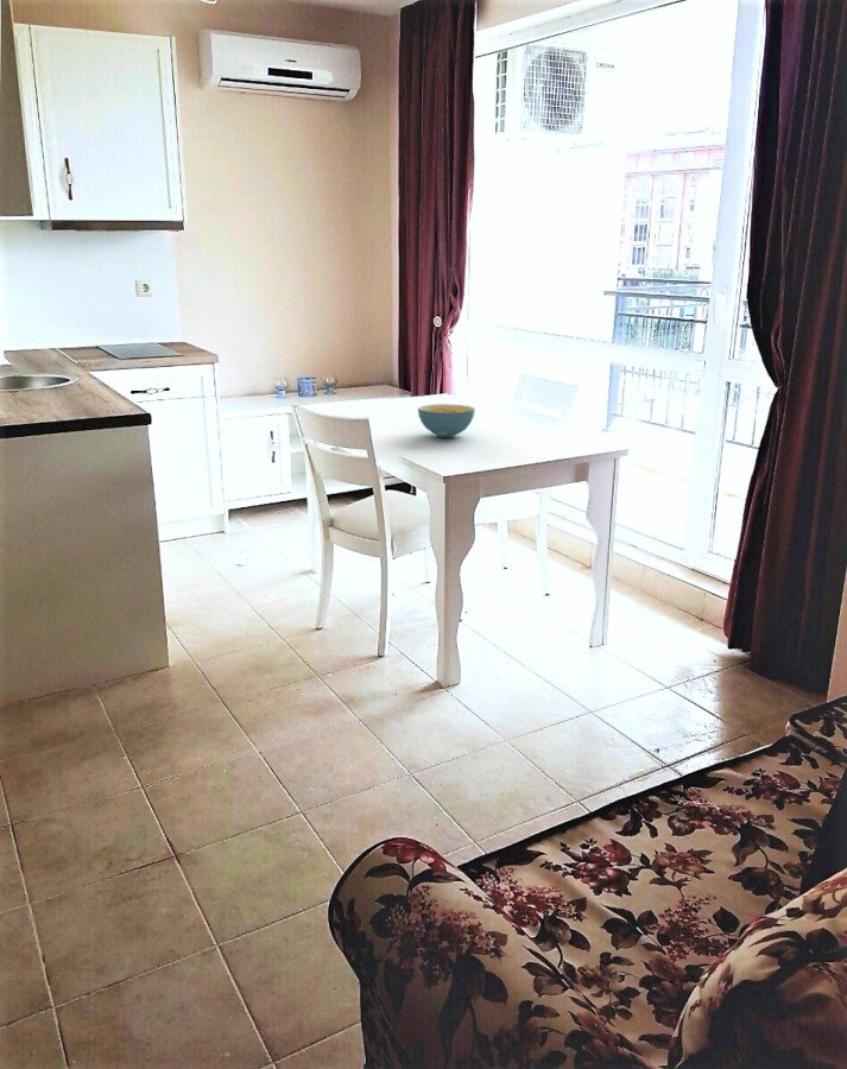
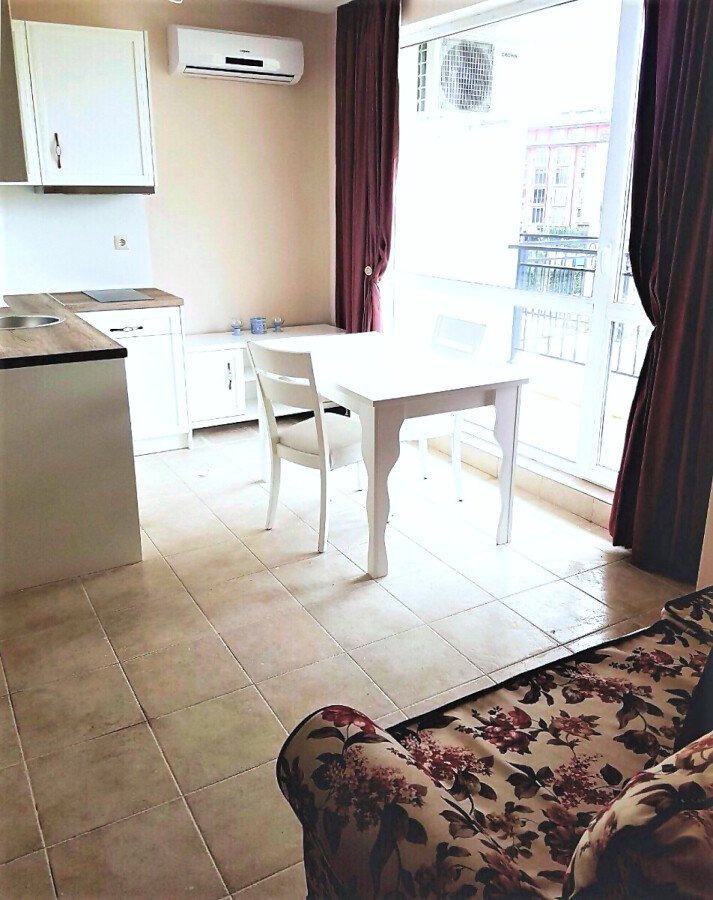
- cereal bowl [417,403,476,438]
